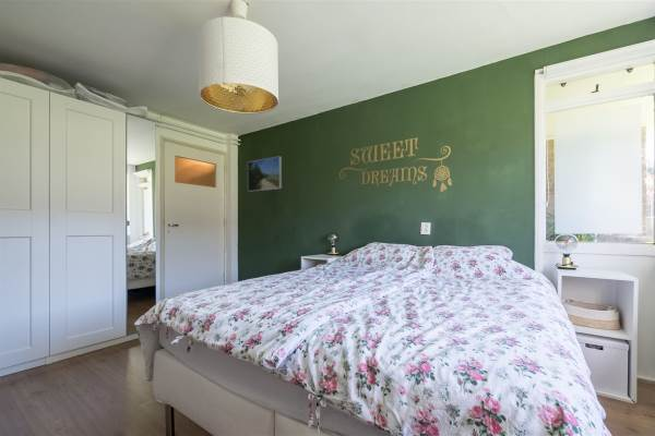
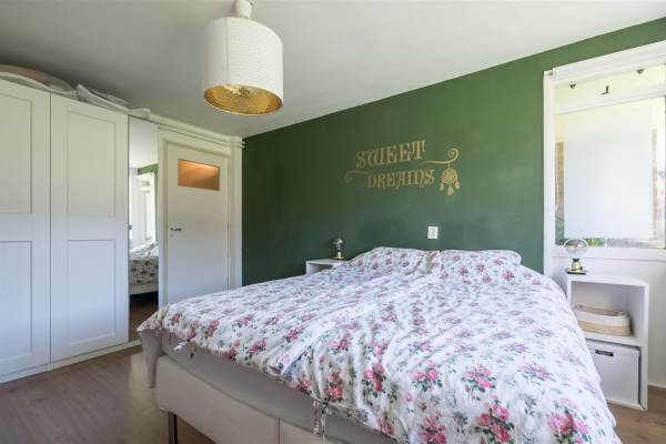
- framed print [247,156,283,193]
